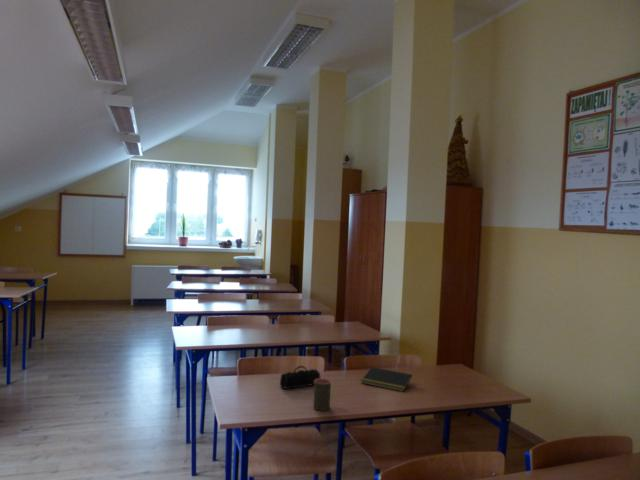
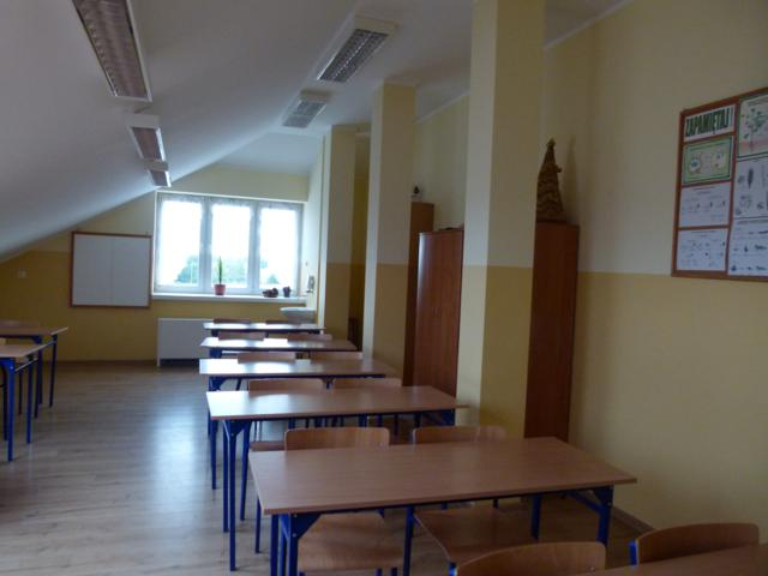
- cup [312,378,332,412]
- notepad [360,366,413,392]
- pencil case [279,365,322,390]
